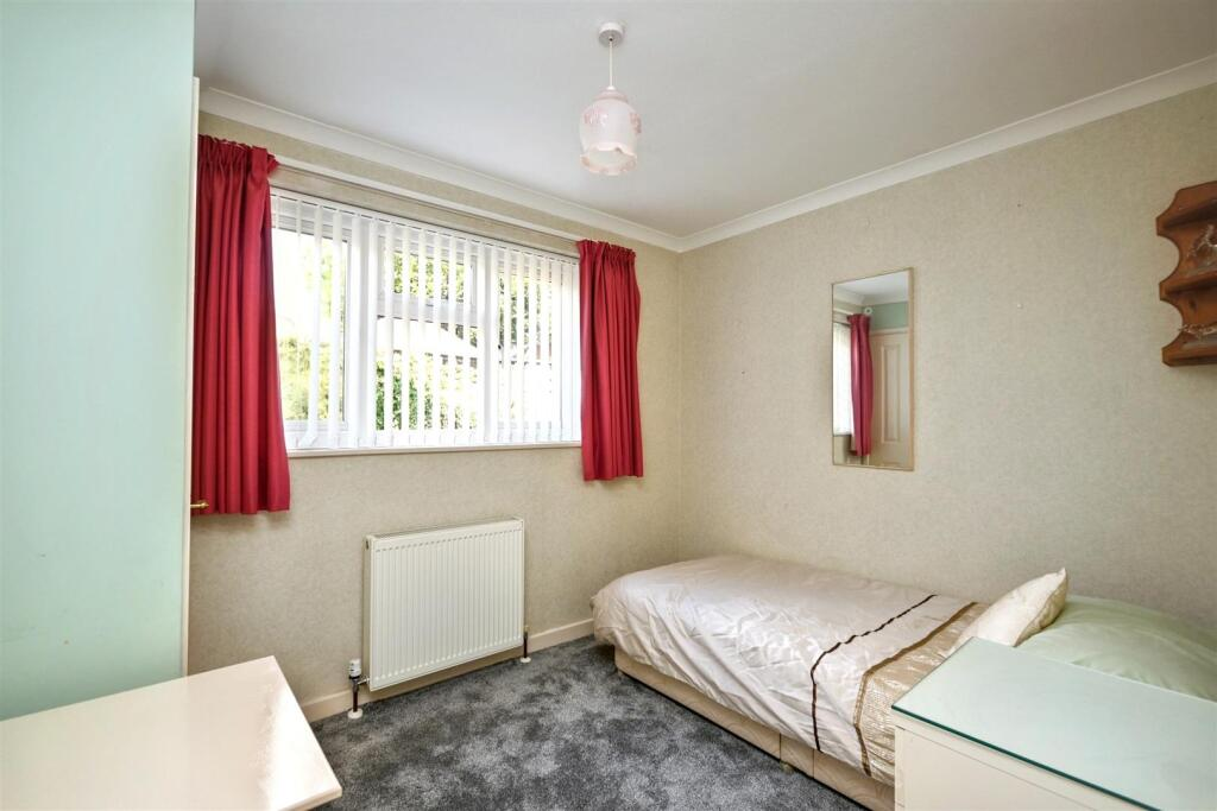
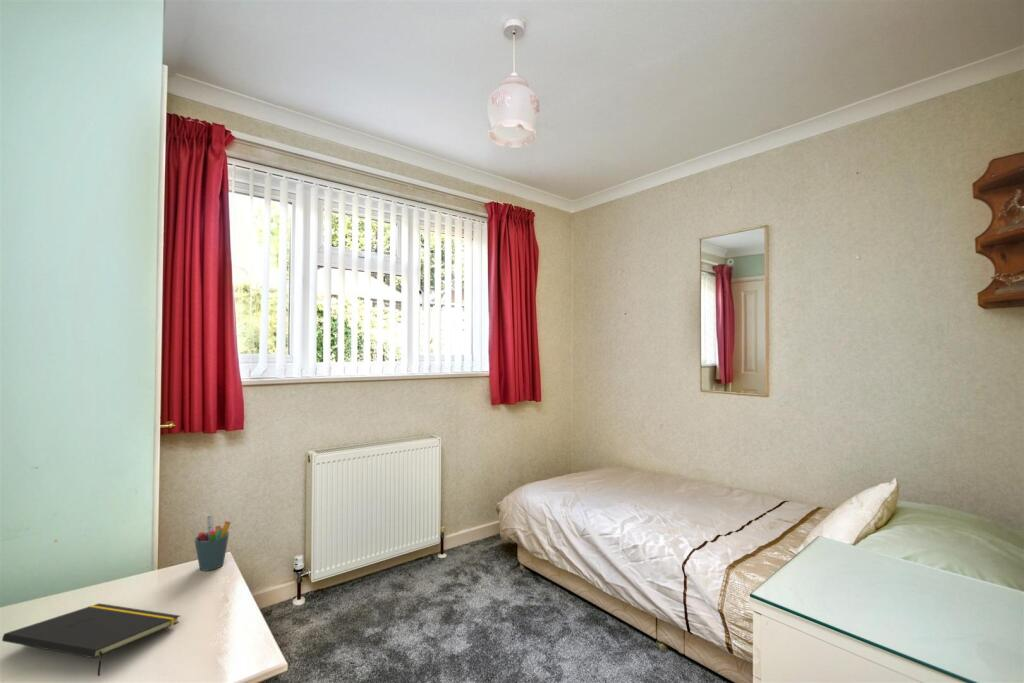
+ notepad [1,602,181,677]
+ pen holder [194,514,232,572]
